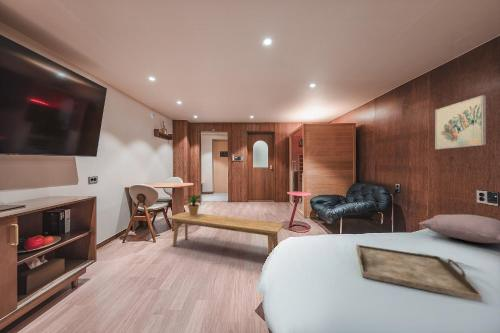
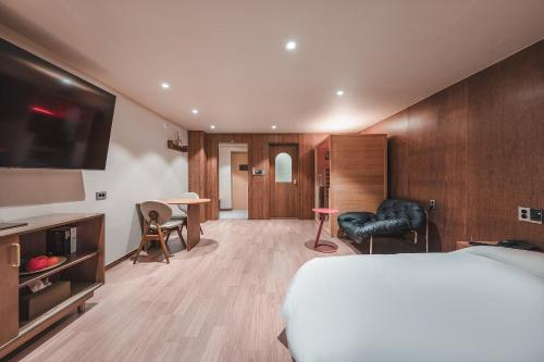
- wall art [434,94,487,150]
- serving tray [355,244,483,303]
- bench [166,211,285,255]
- pillow [418,214,500,244]
- potted plant [180,194,202,216]
